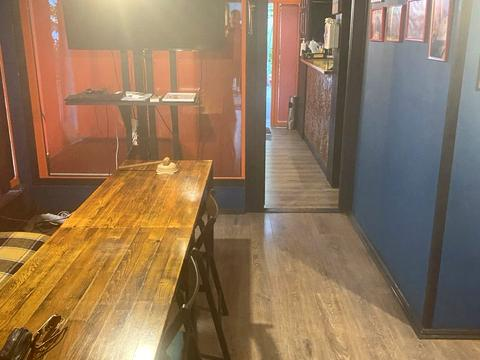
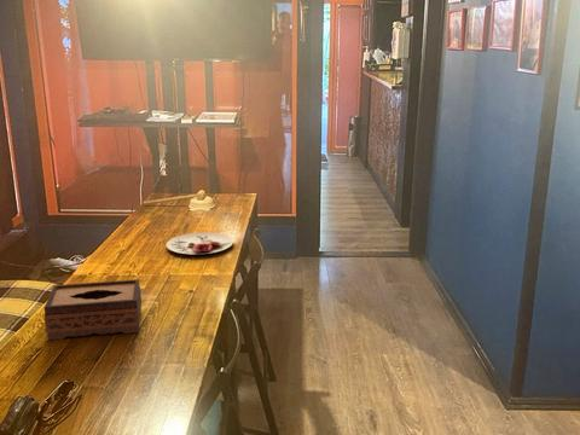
+ tissue box [44,278,143,341]
+ plate [166,231,234,255]
